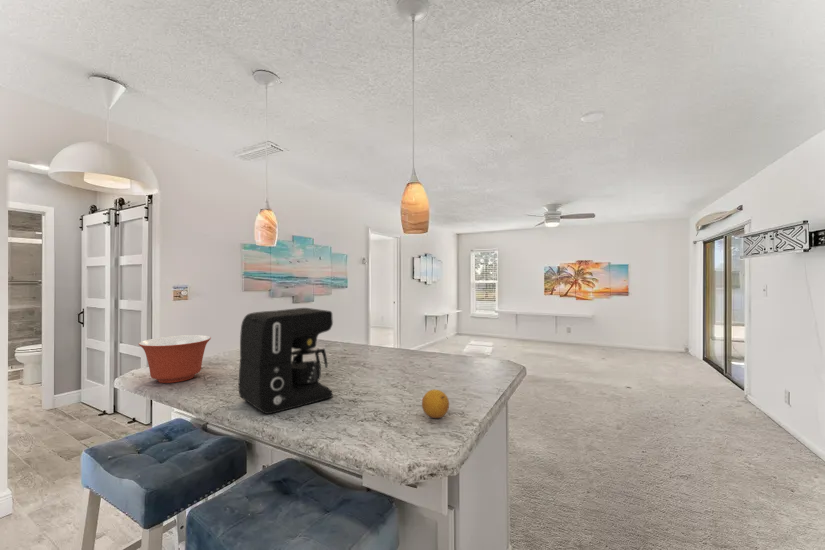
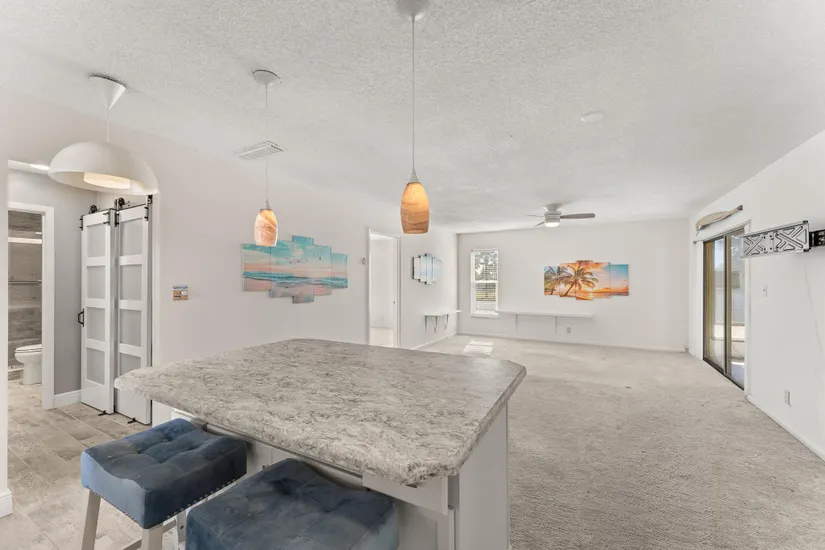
- mixing bowl [138,334,212,384]
- fruit [421,389,450,419]
- coffee maker [238,307,334,415]
